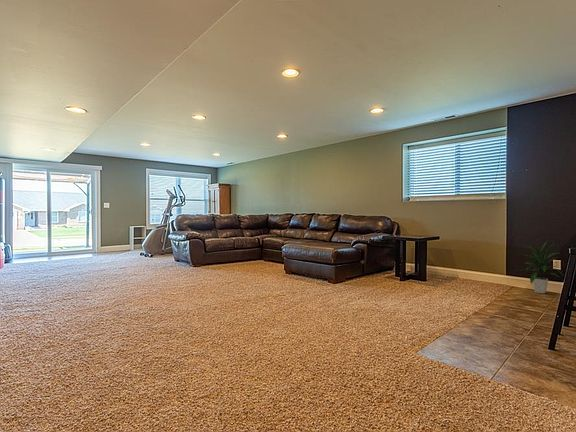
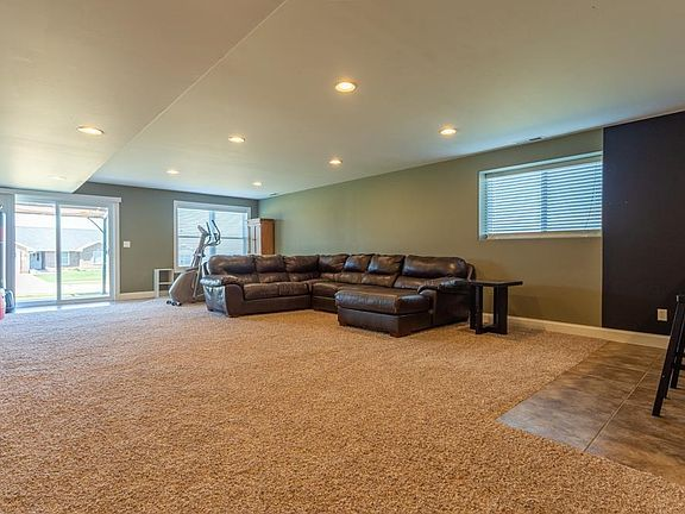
- indoor plant [517,242,565,294]
